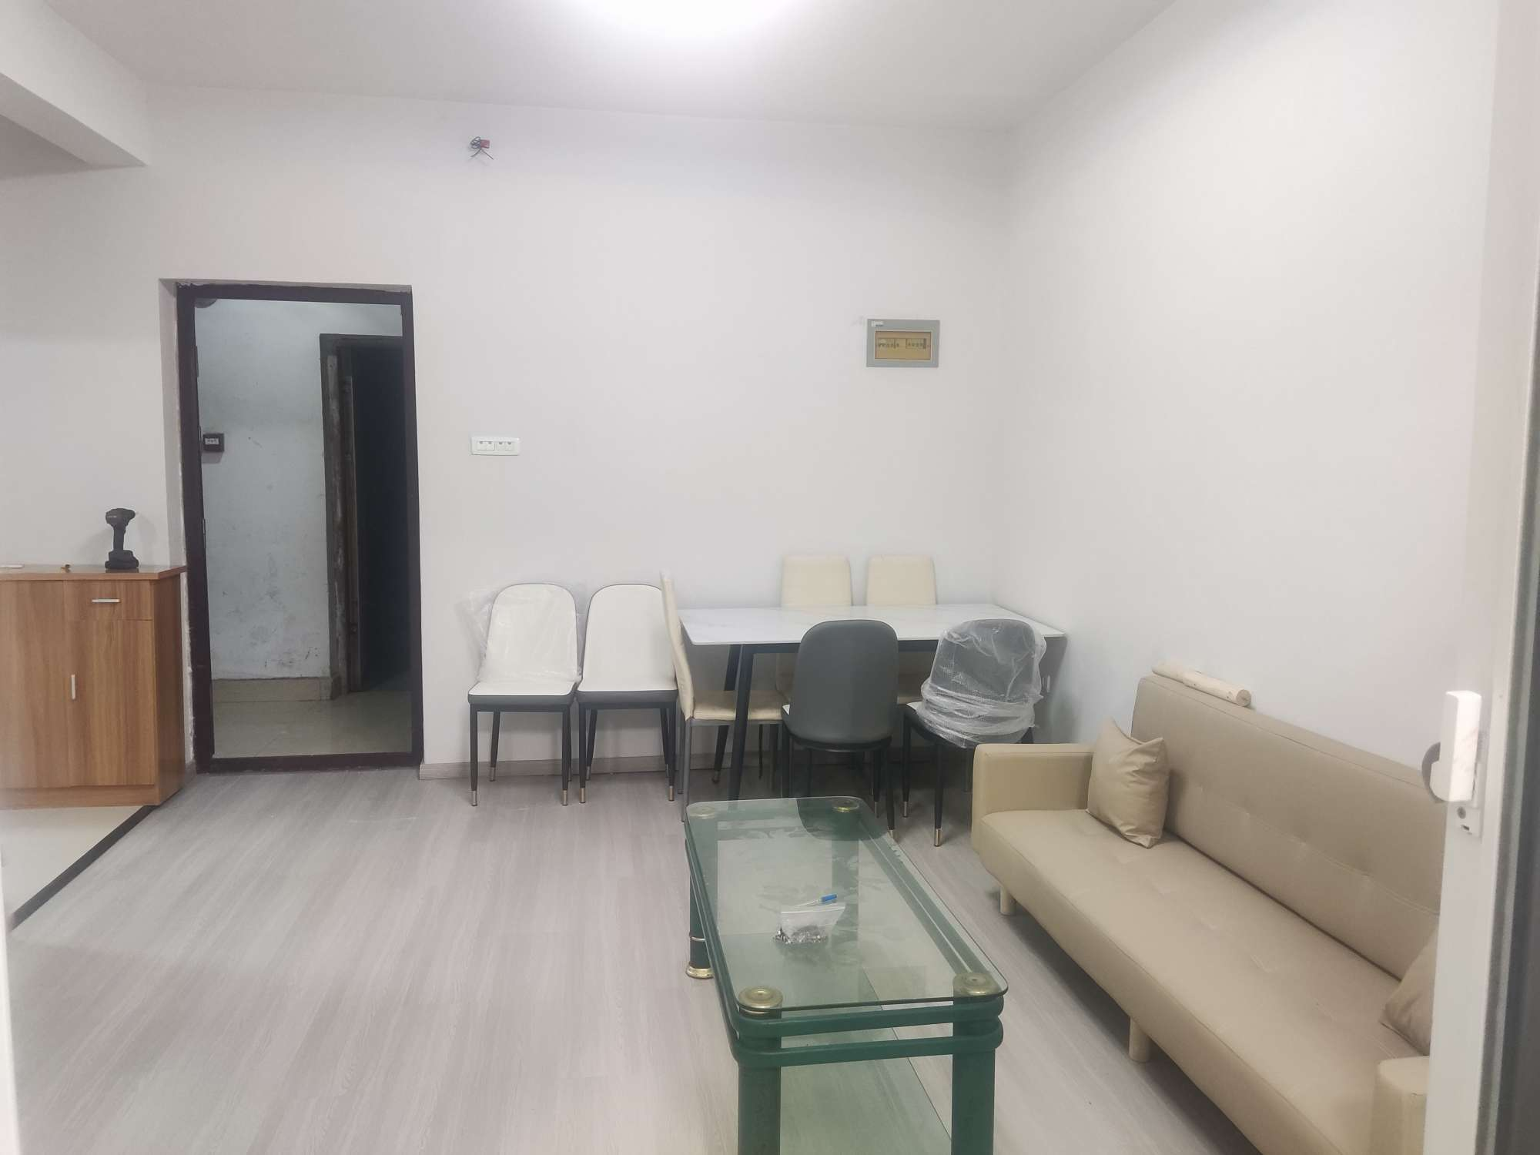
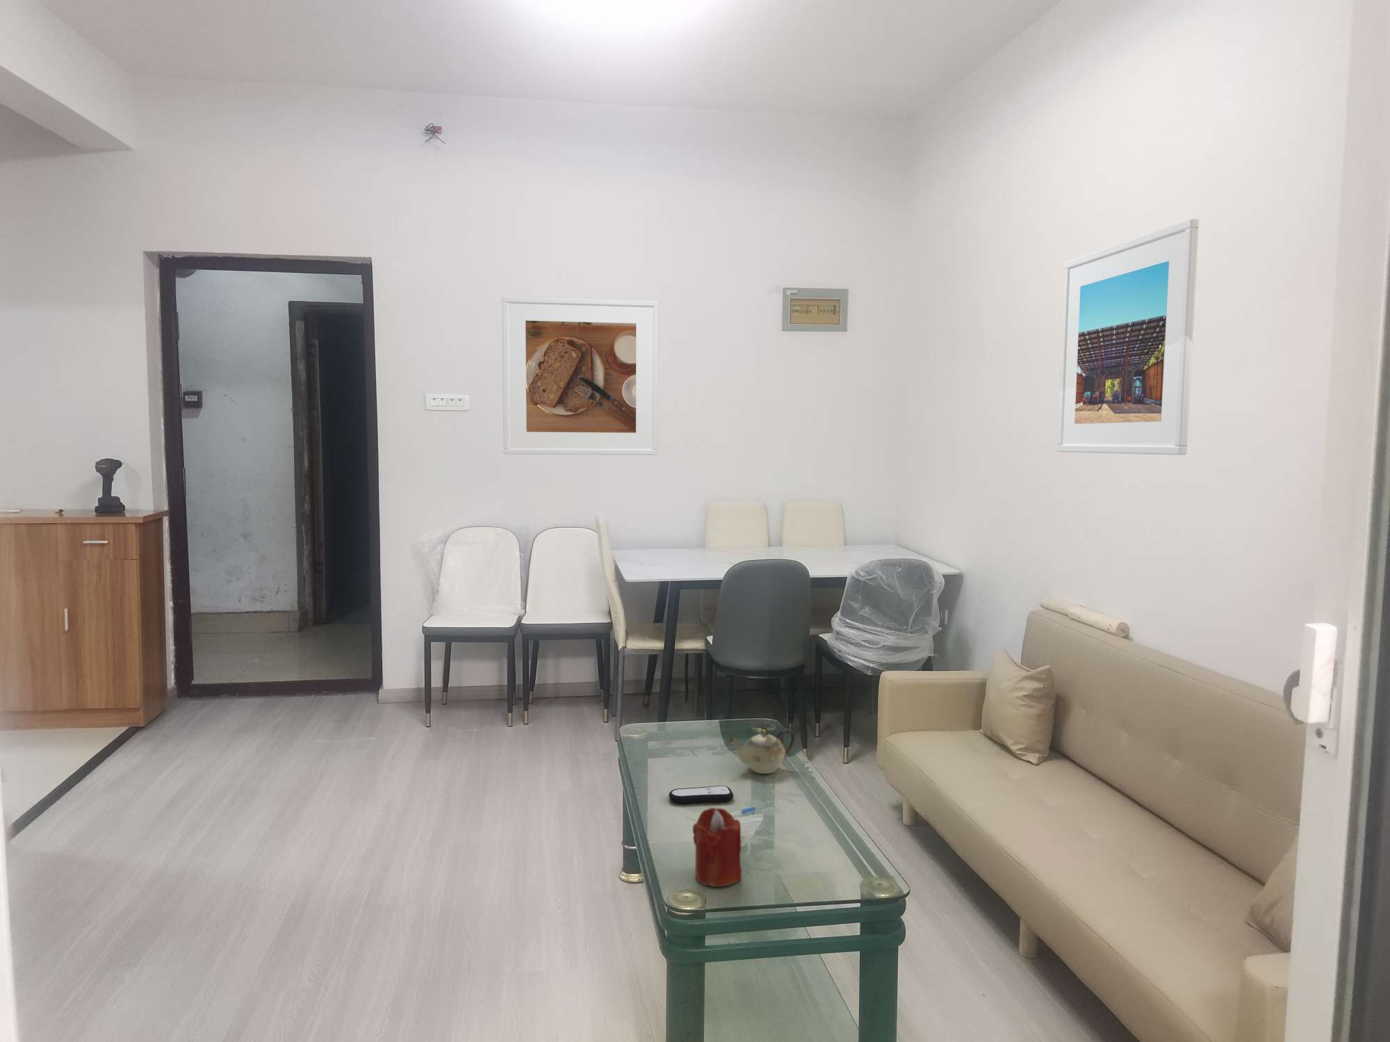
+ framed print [1056,218,1200,455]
+ candle [692,807,742,887]
+ remote control [668,785,734,804]
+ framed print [501,296,660,455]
+ teapot [727,726,795,775]
